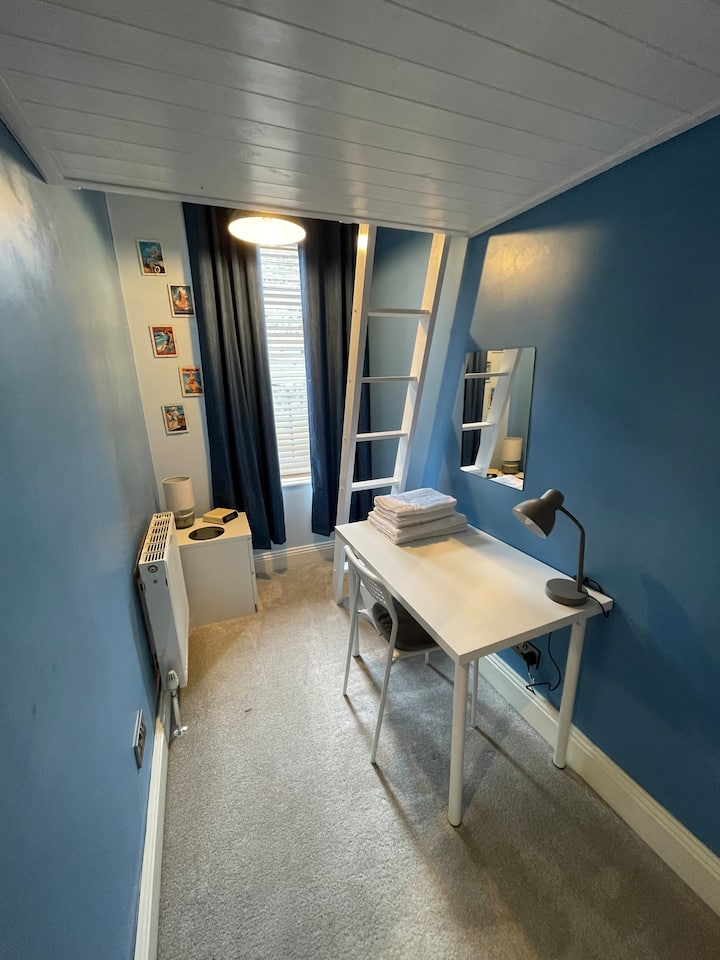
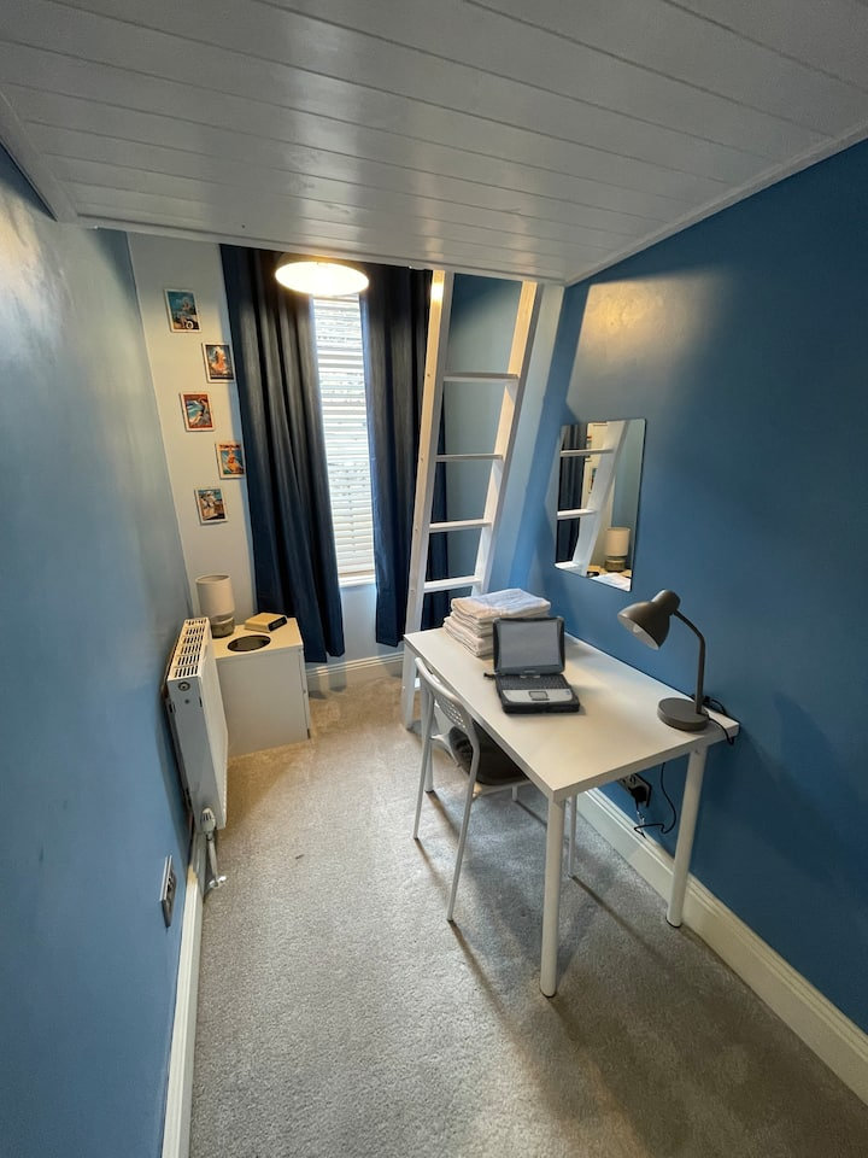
+ laptop [482,615,581,714]
